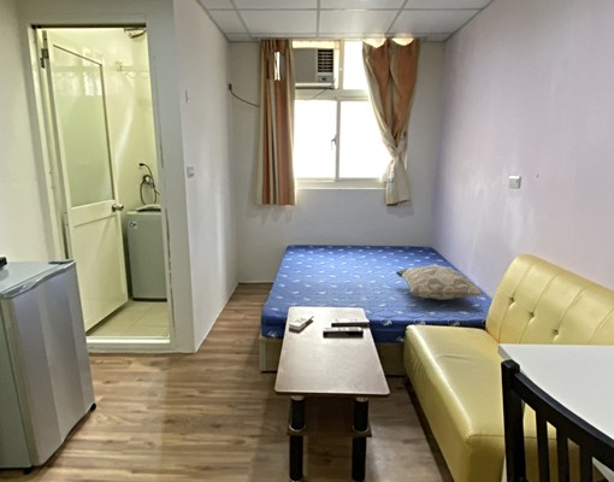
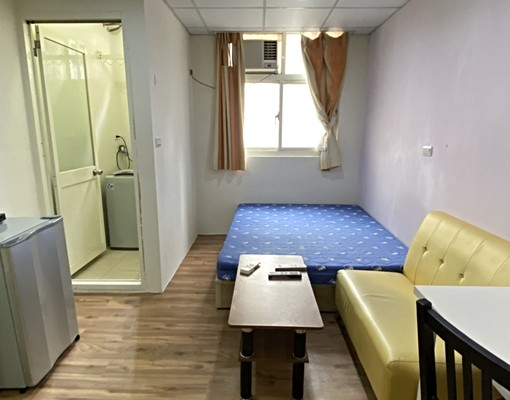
- decorative pillow [395,264,485,301]
